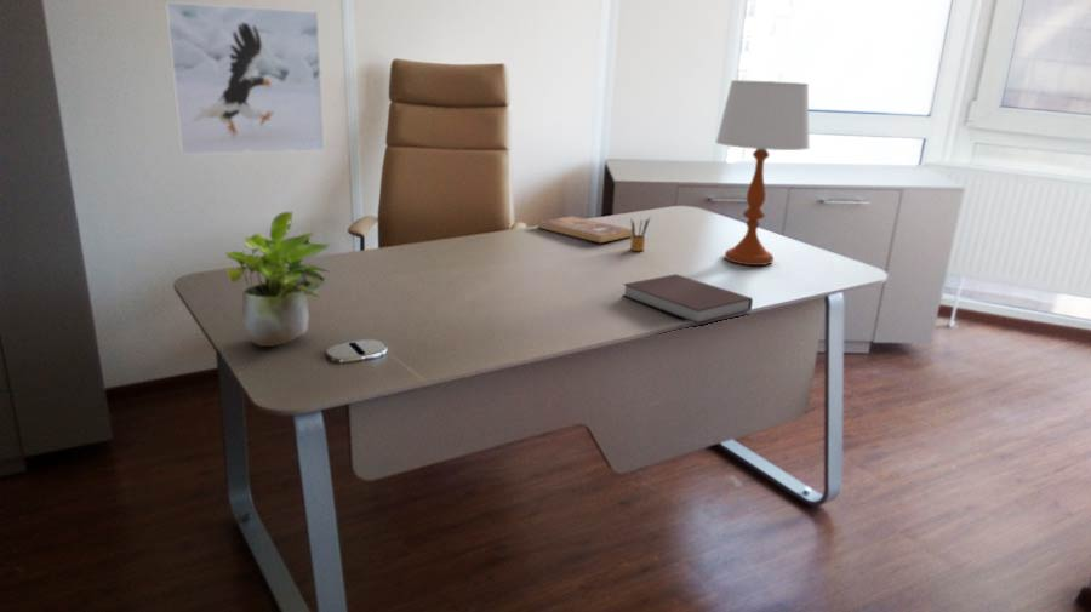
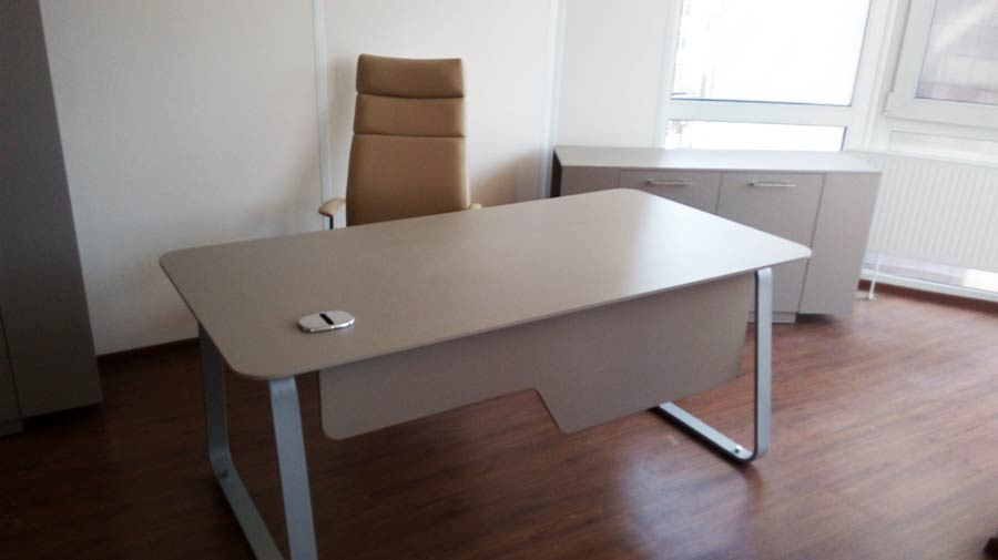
- pencil box [629,217,651,252]
- notebook [622,273,754,325]
- potted plant [224,211,331,348]
- table lamp [715,79,811,267]
- bible [537,215,632,244]
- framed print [164,0,326,156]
